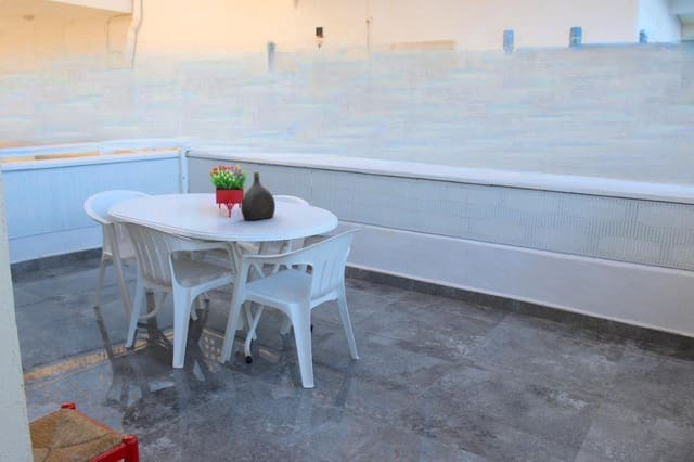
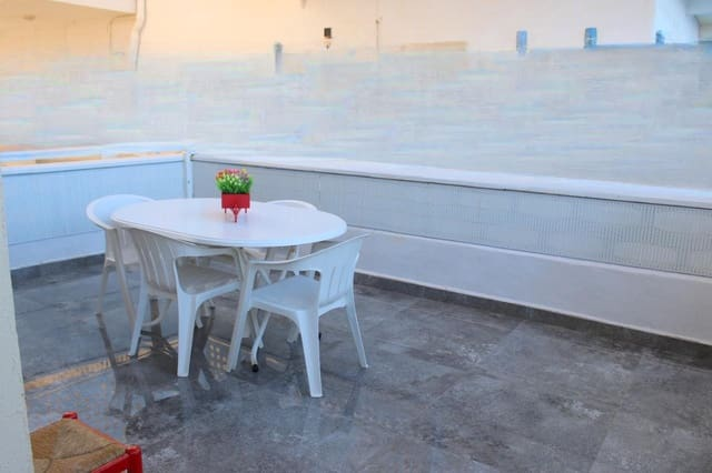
- water jug [240,171,277,221]
